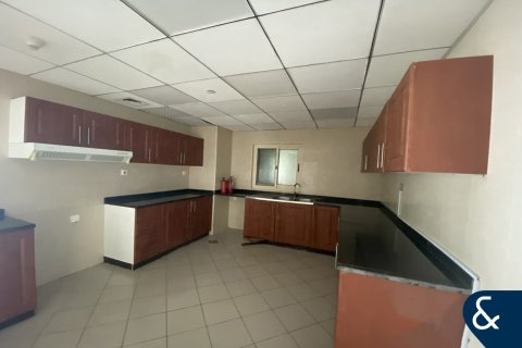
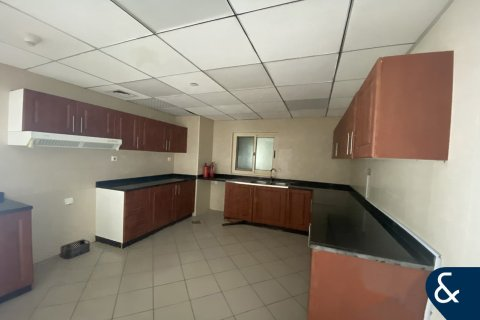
+ storage bin [59,238,91,260]
